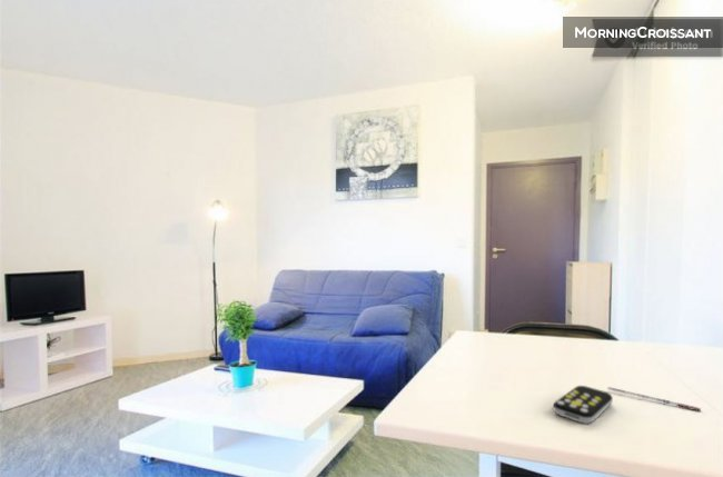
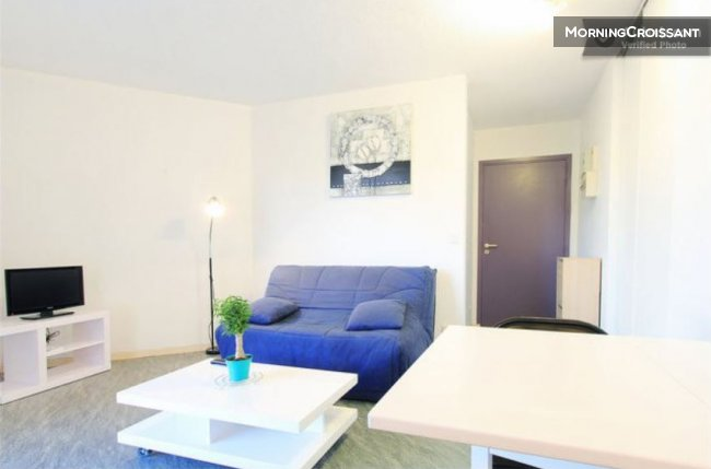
- remote control [553,385,614,425]
- pen [606,386,702,413]
